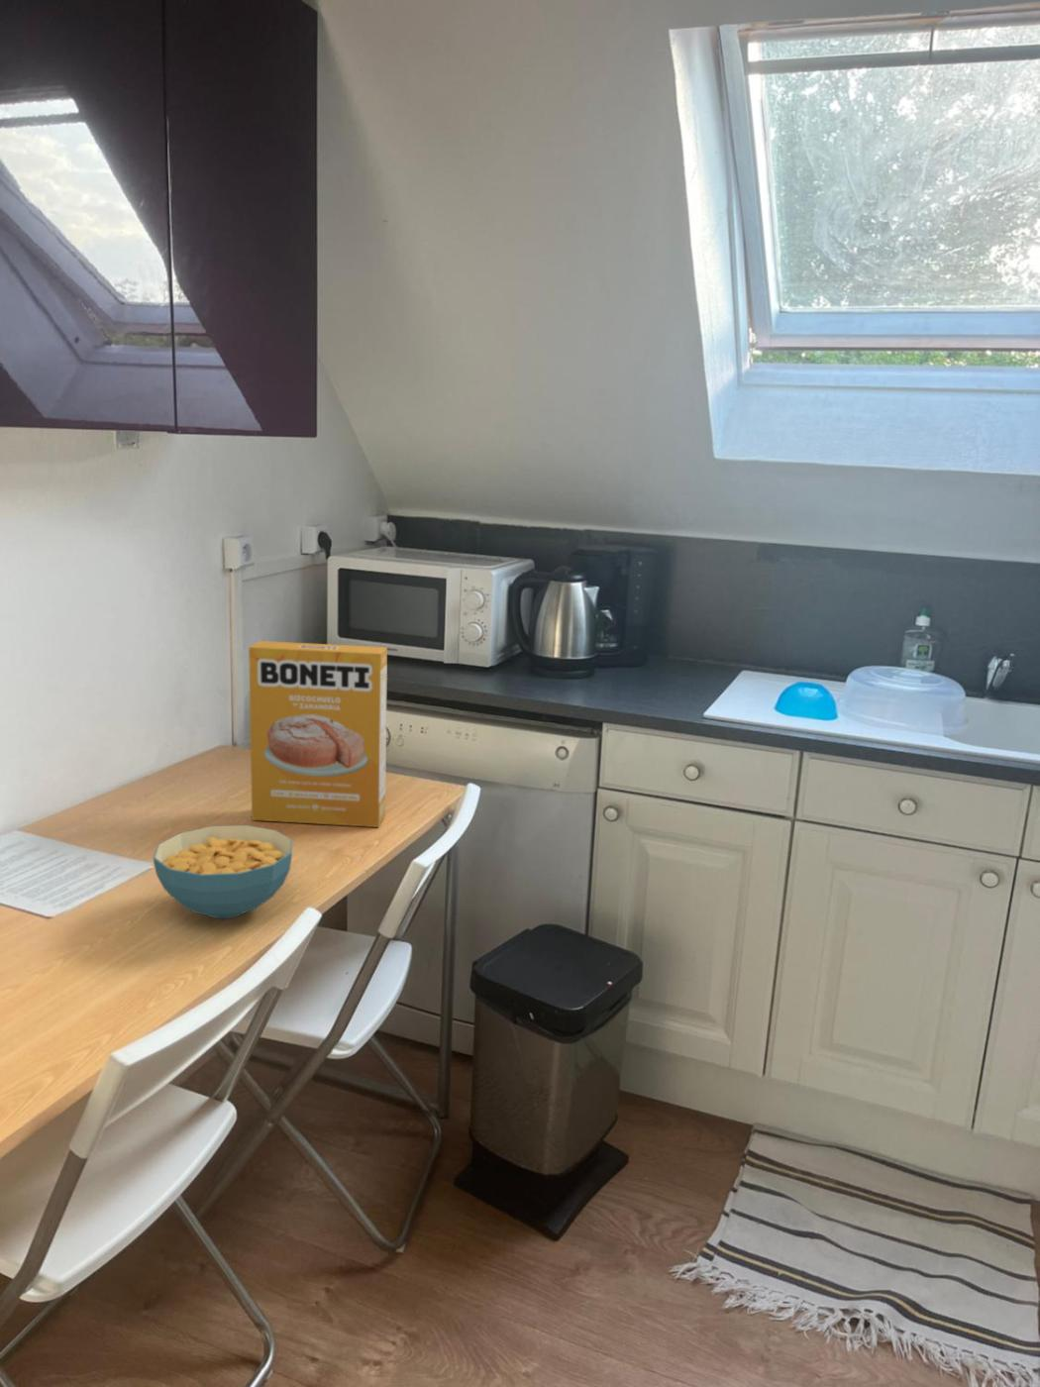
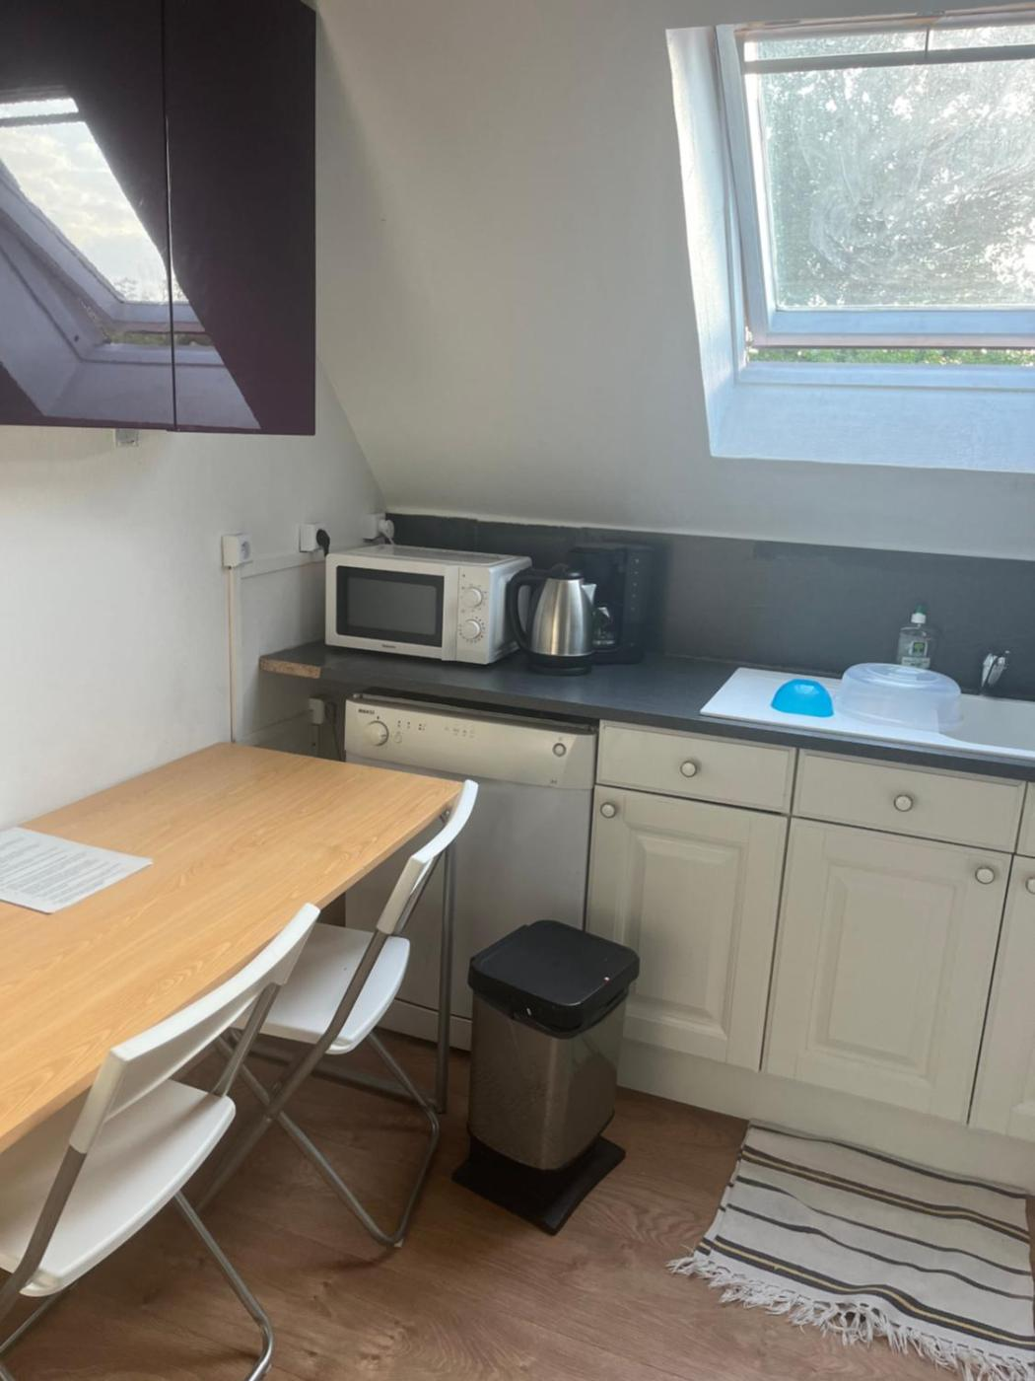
- cereal box [248,640,388,828]
- cereal bowl [153,825,293,920]
